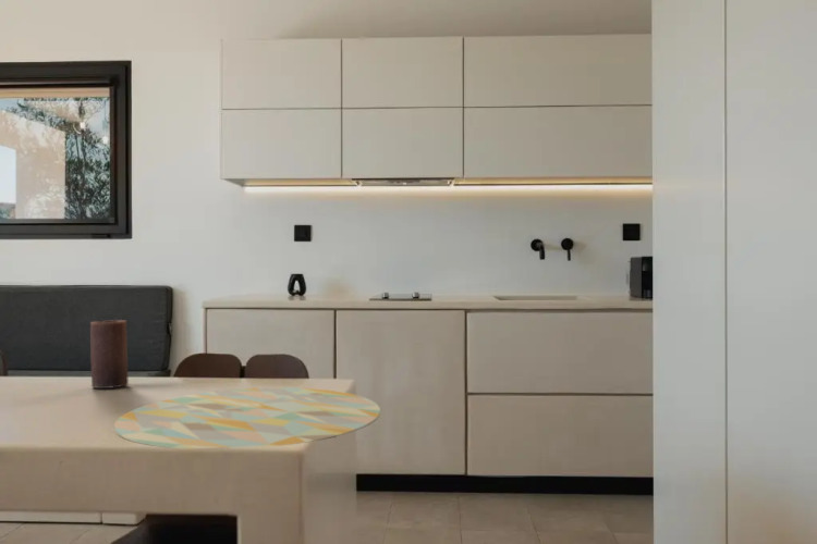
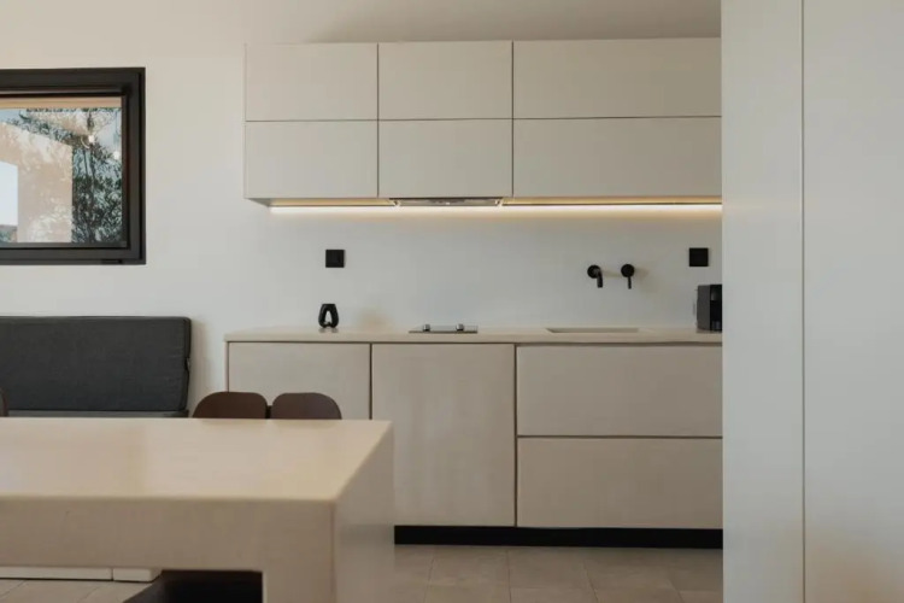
- decorative tray [113,386,381,449]
- candle [89,319,130,390]
